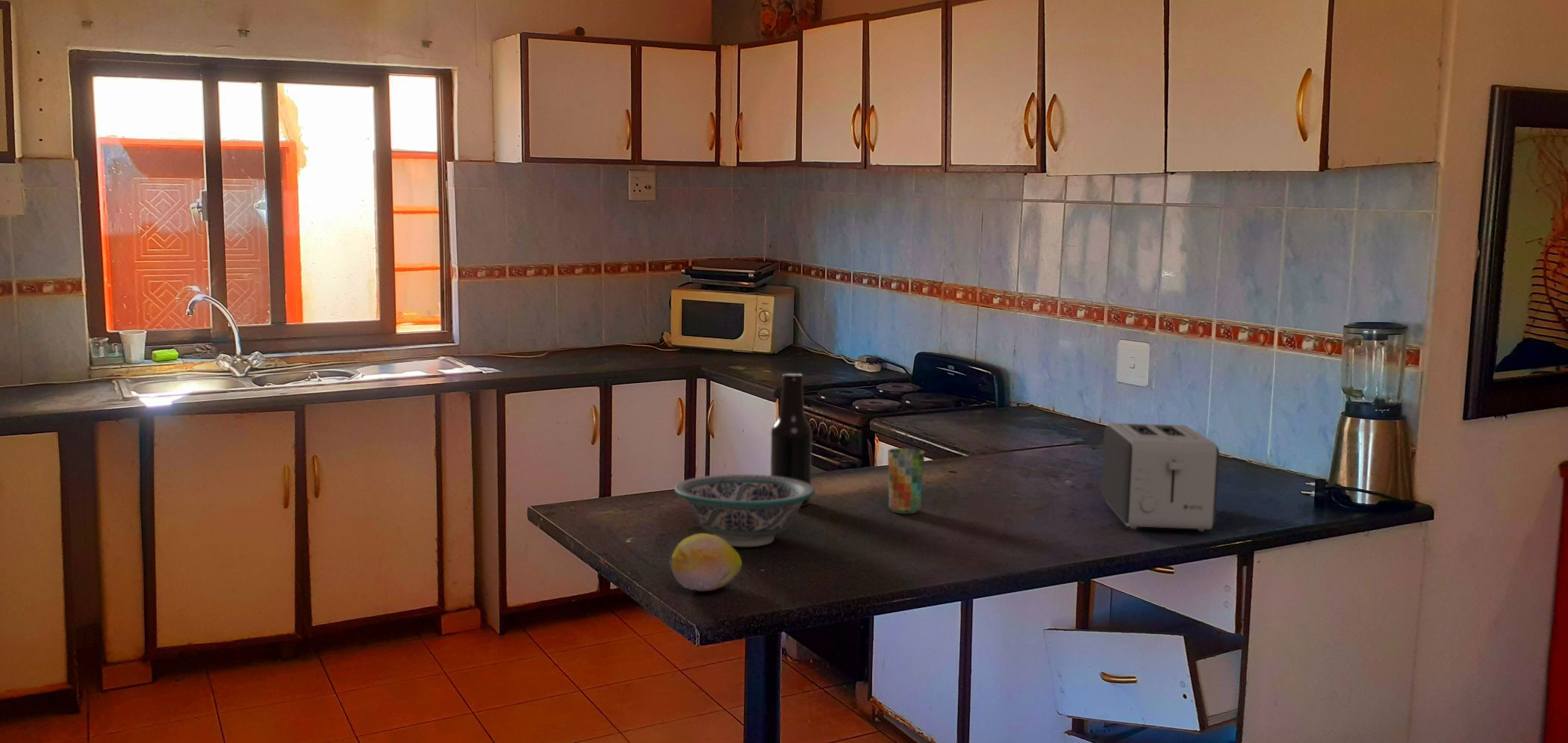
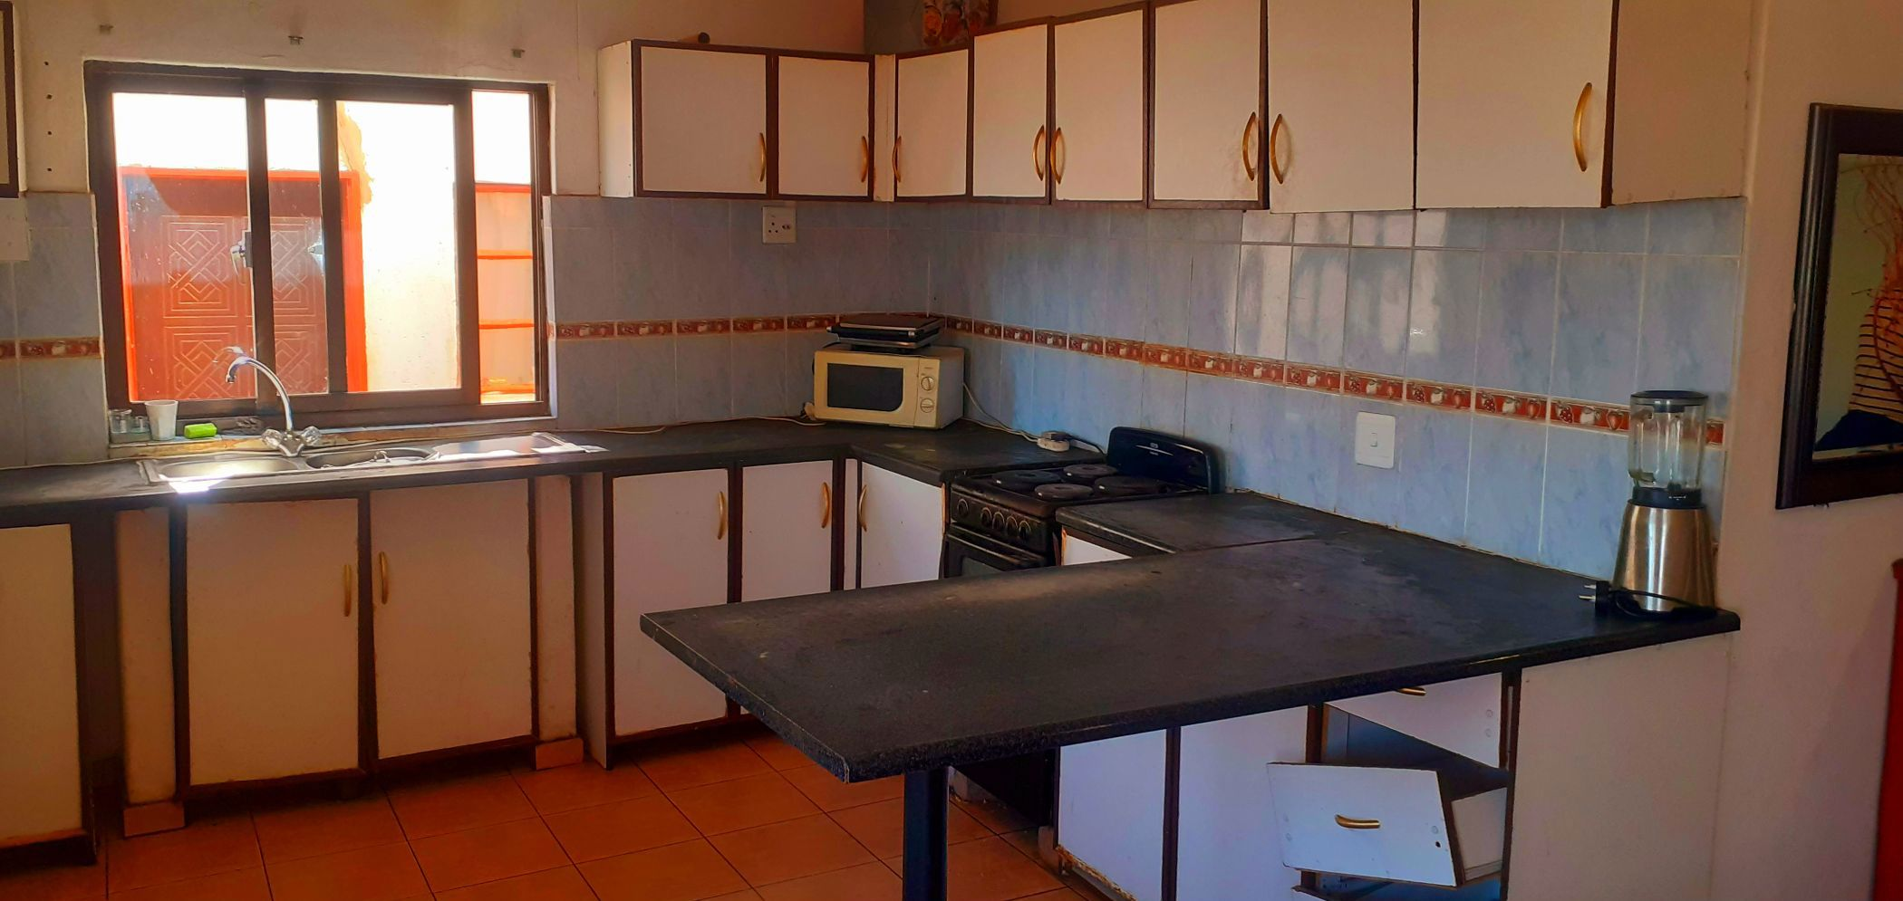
- bowl [673,473,816,547]
- toaster [1101,422,1220,532]
- cup [887,447,926,514]
- fruit [668,532,743,592]
- beer bottle [770,373,813,507]
